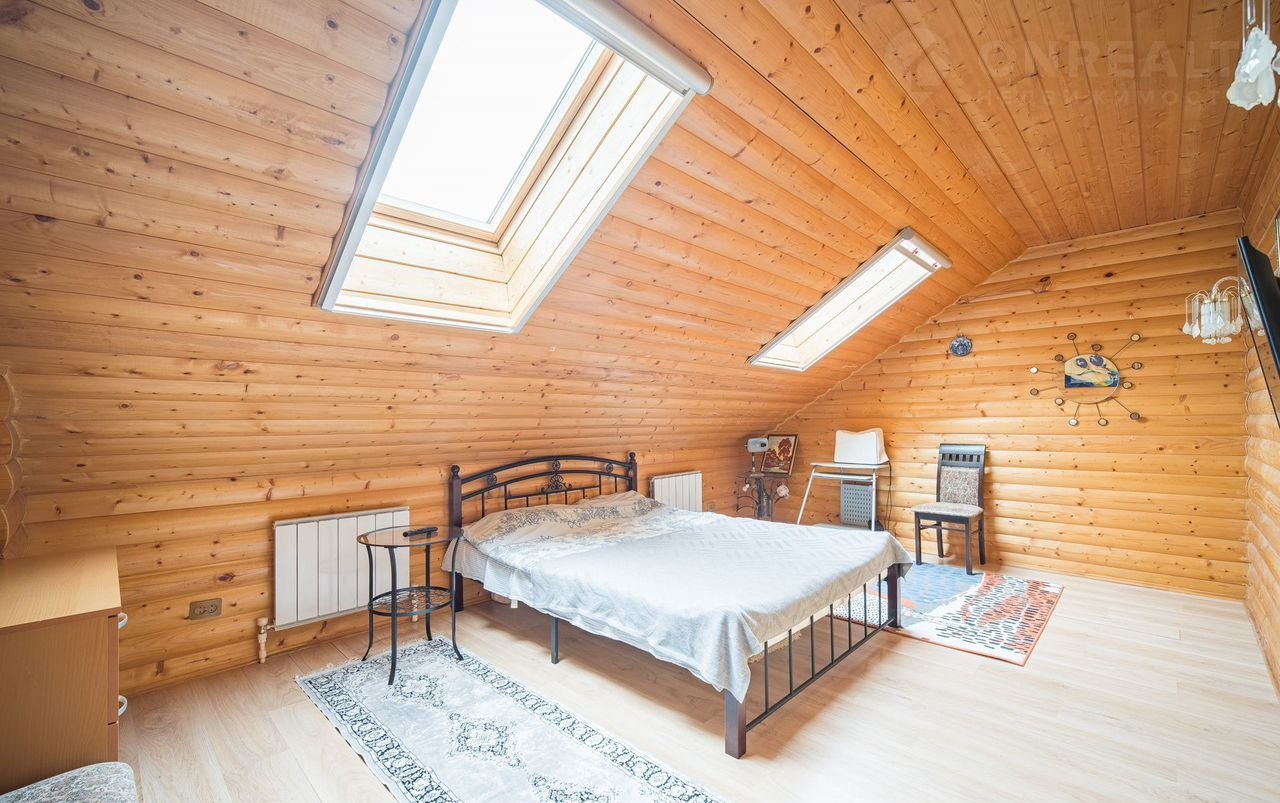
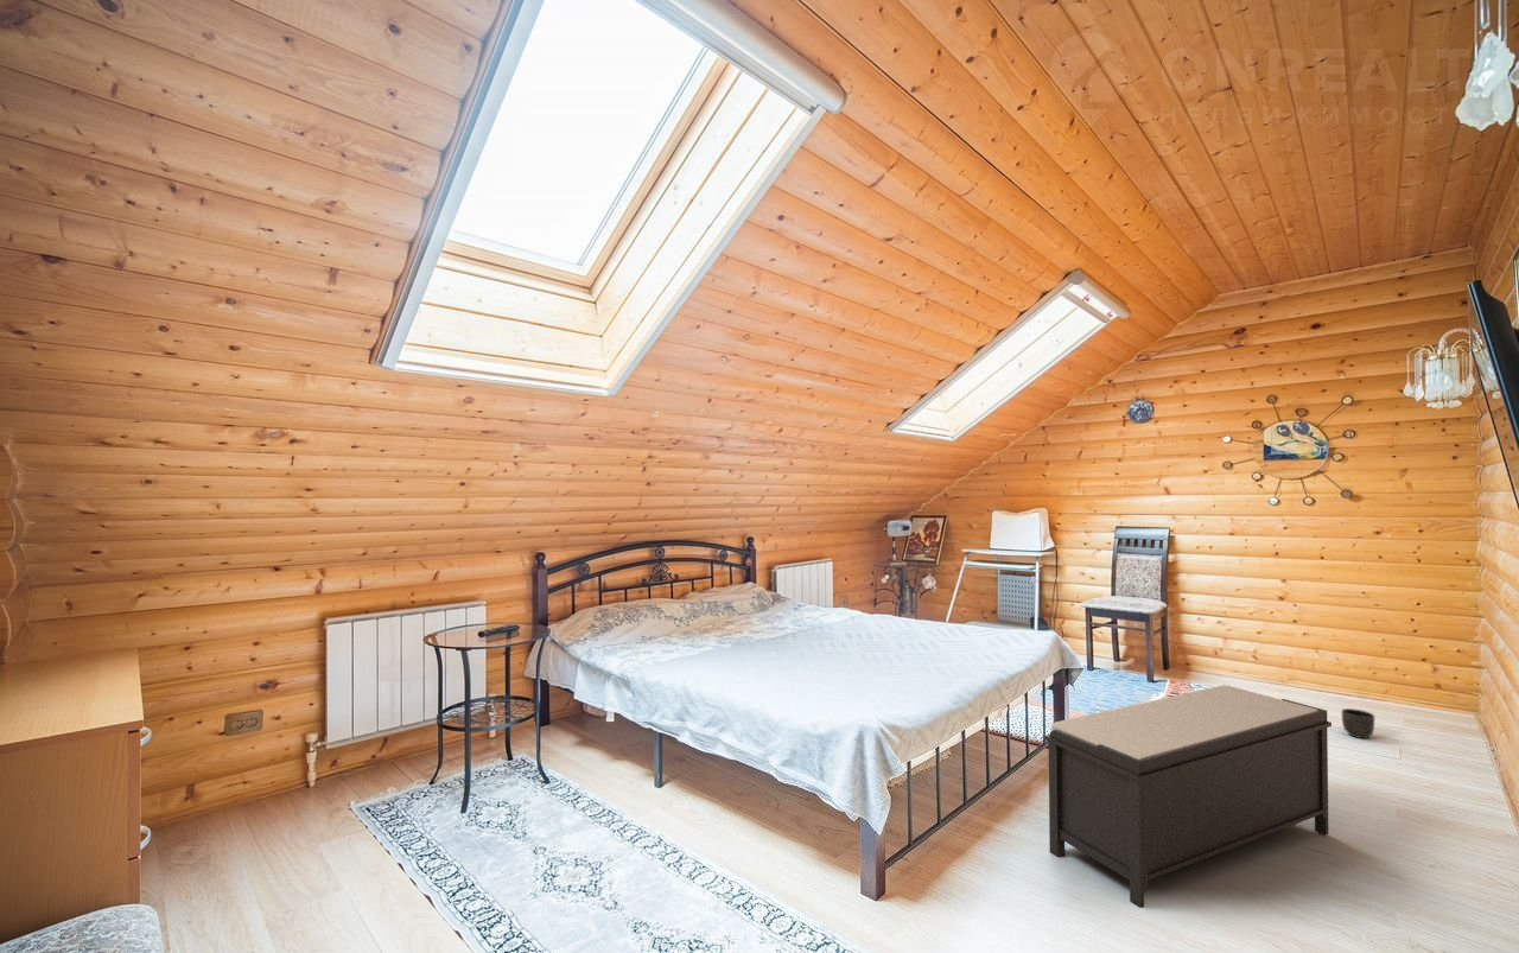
+ planter [1341,707,1375,739]
+ bench [1043,685,1333,909]
